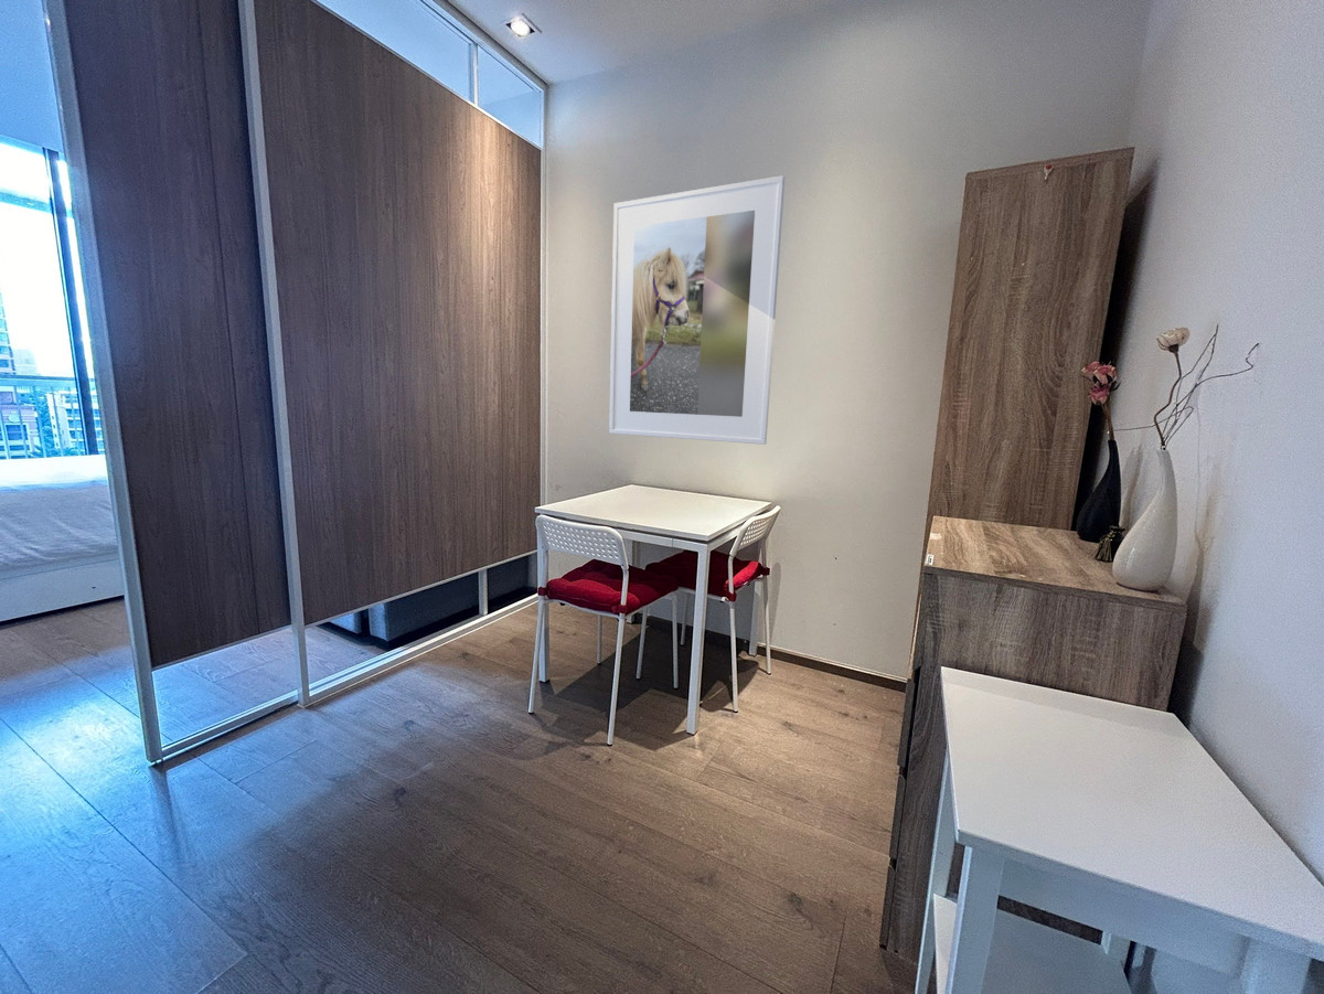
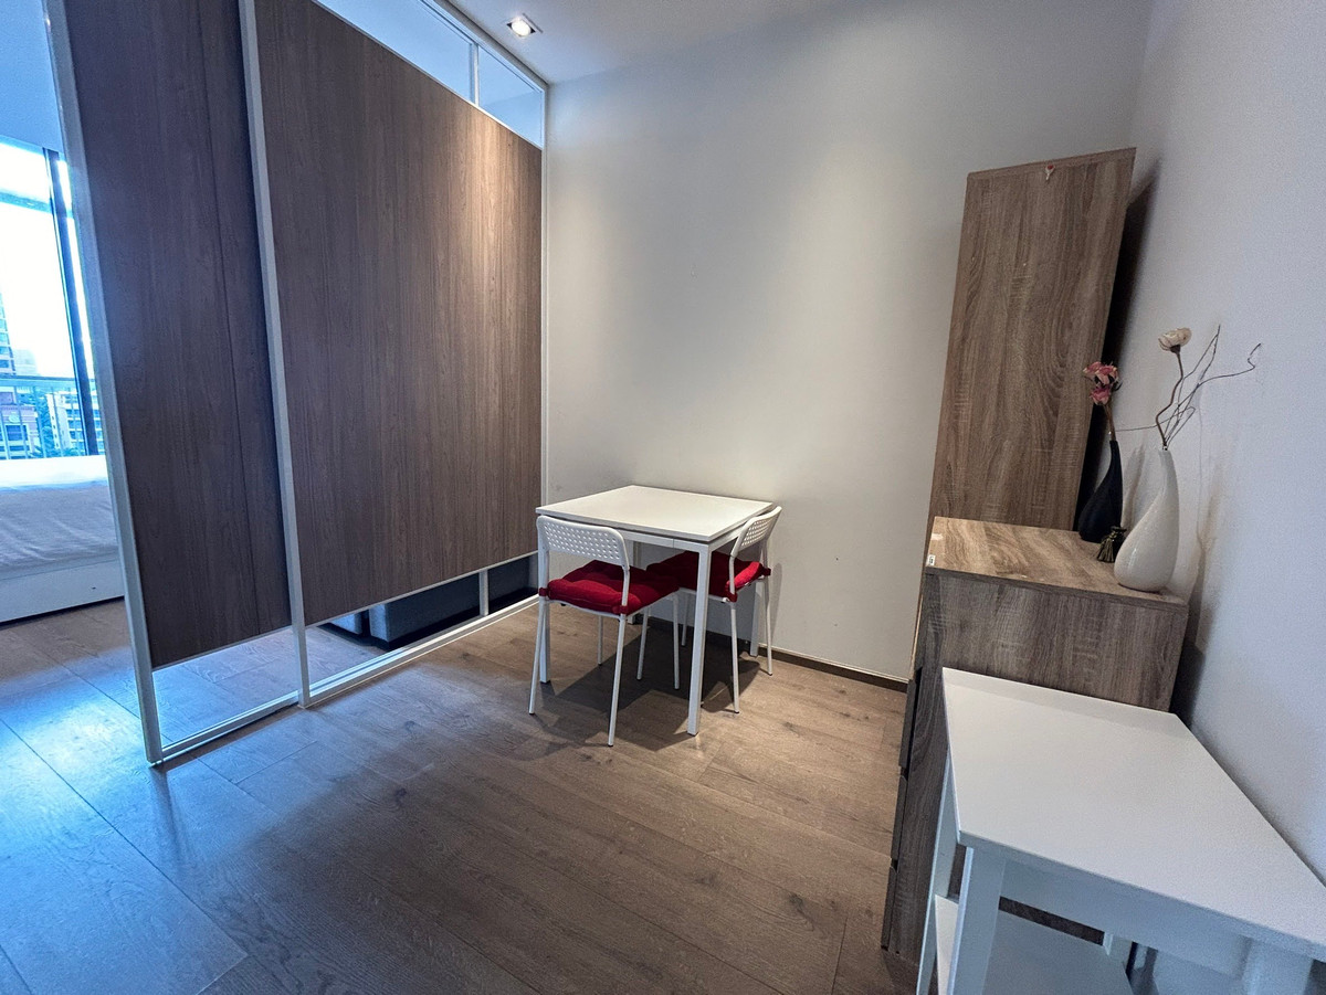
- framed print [608,174,786,446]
